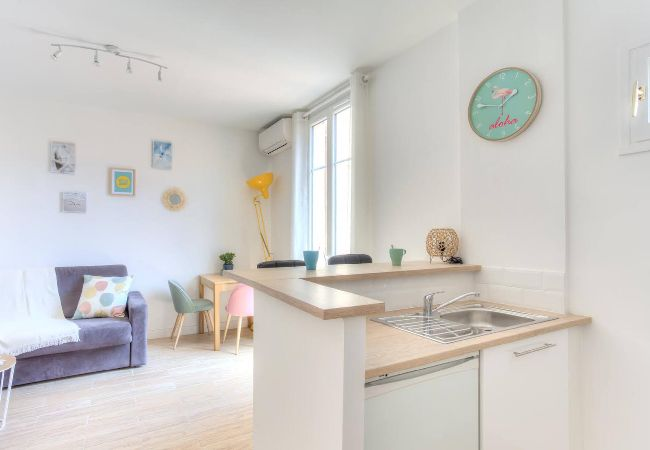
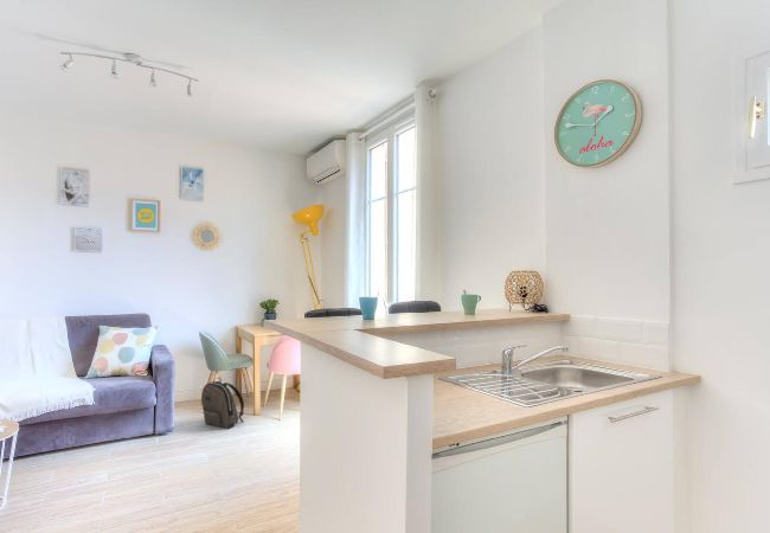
+ backpack [200,377,245,430]
